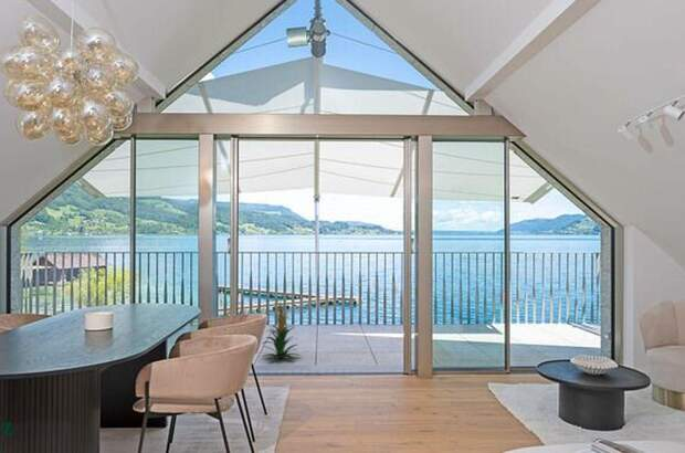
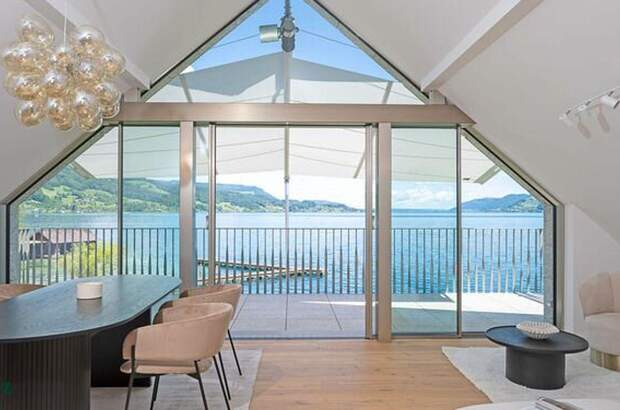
- indoor plant [261,298,302,362]
